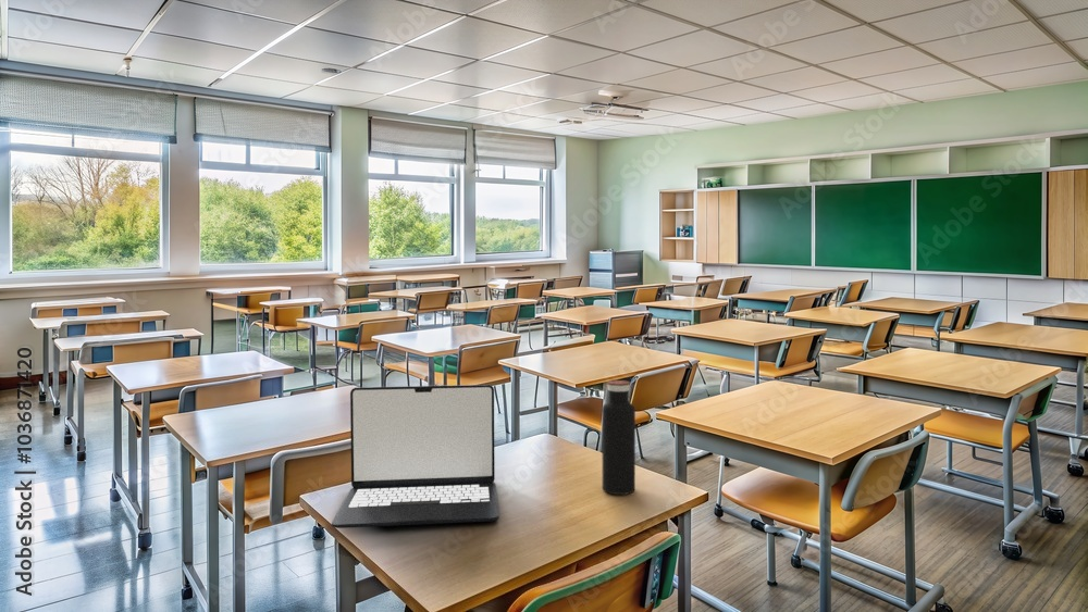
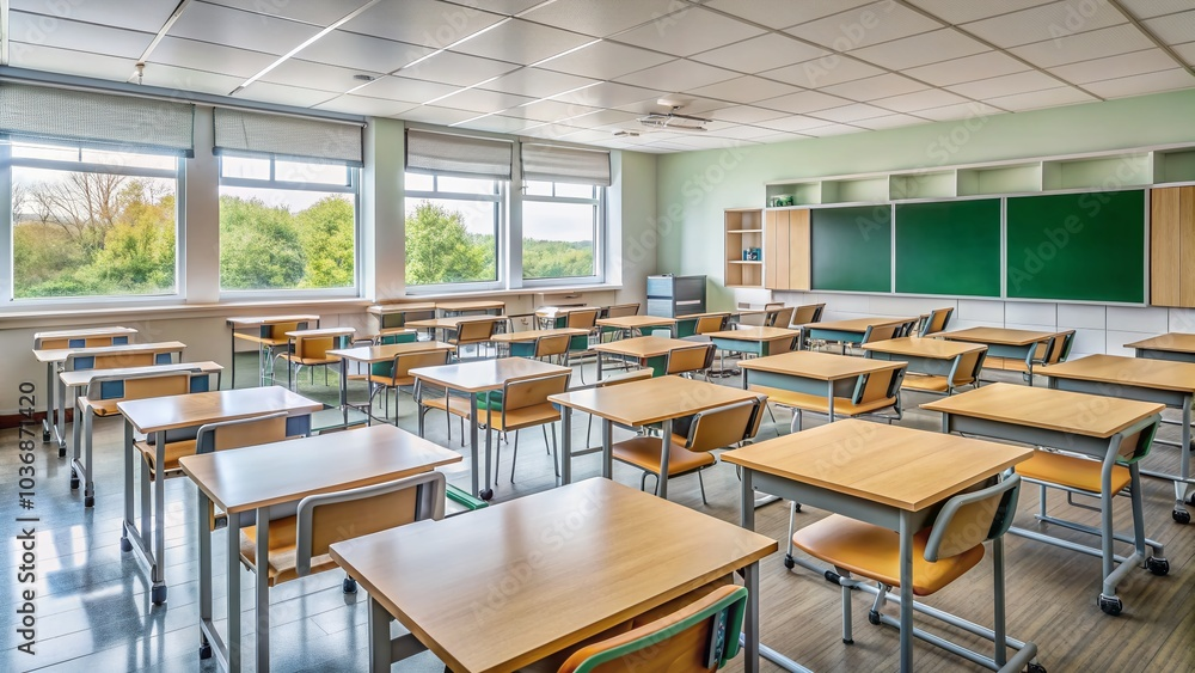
- water bottle [602,379,636,496]
- laptop [331,384,500,529]
